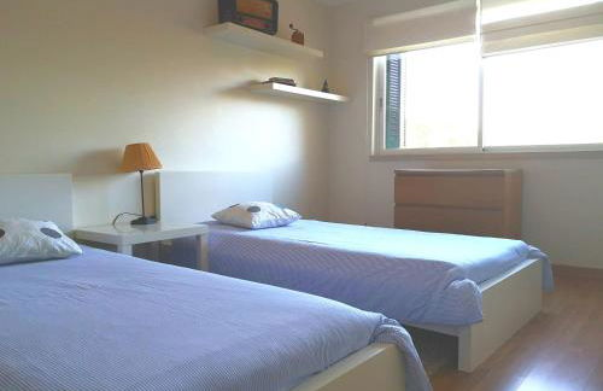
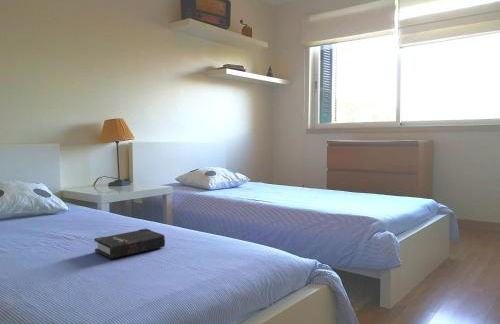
+ hardback book [93,228,166,260]
